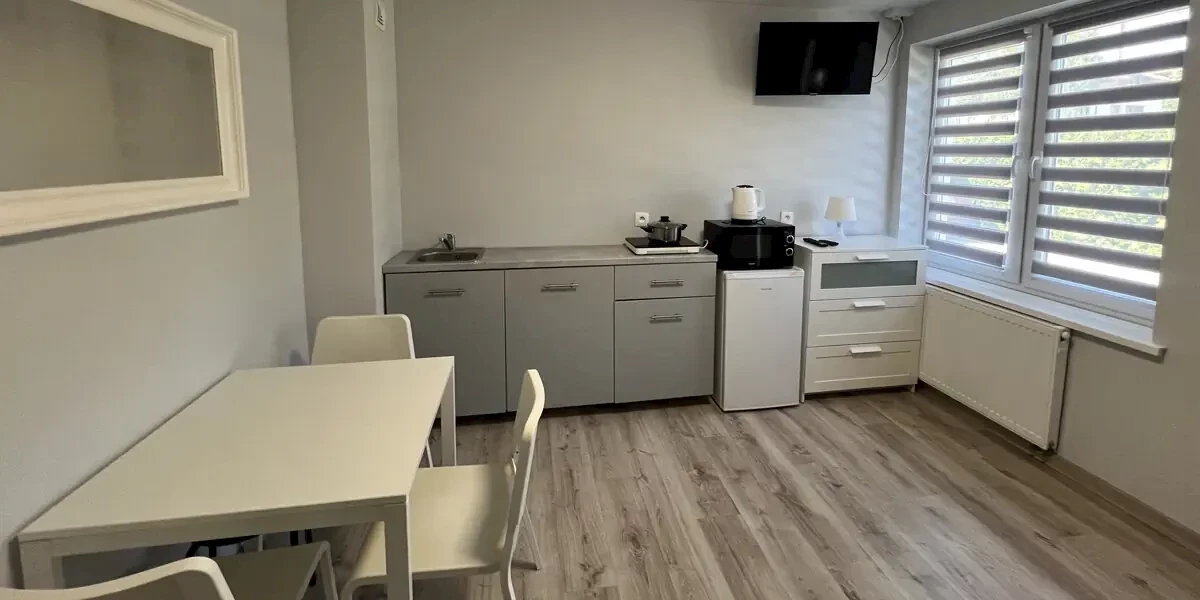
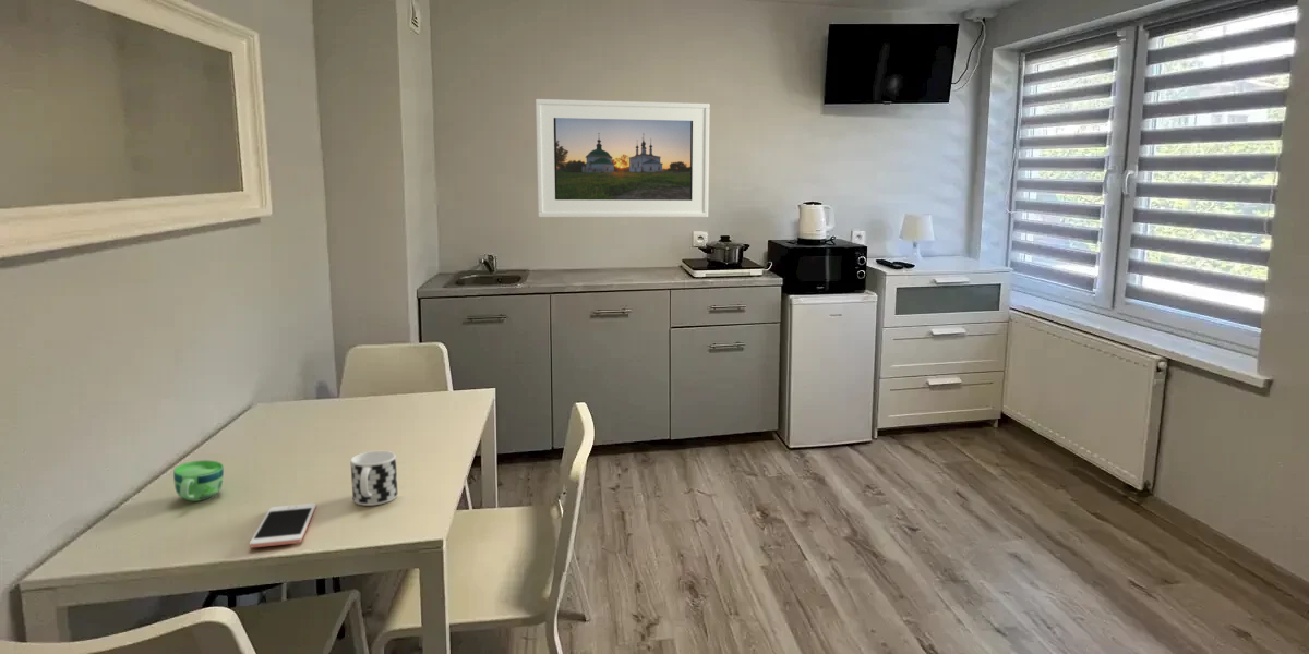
+ cell phone [249,502,317,548]
+ cup [172,459,225,502]
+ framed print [535,98,711,218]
+ cup [349,450,398,507]
